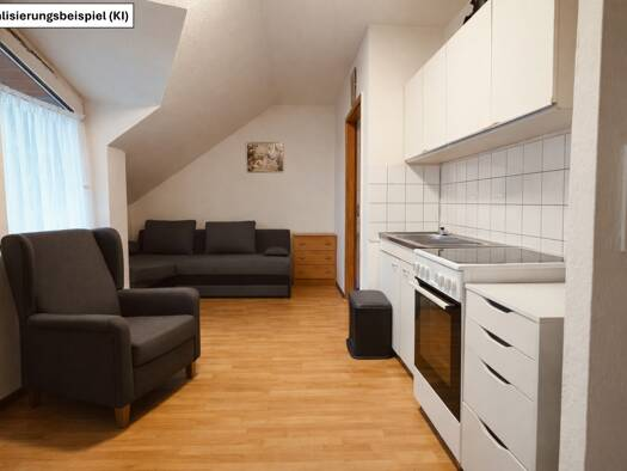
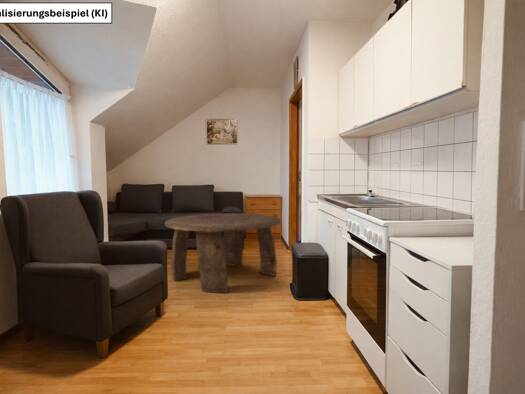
+ coffee table [164,212,281,294]
